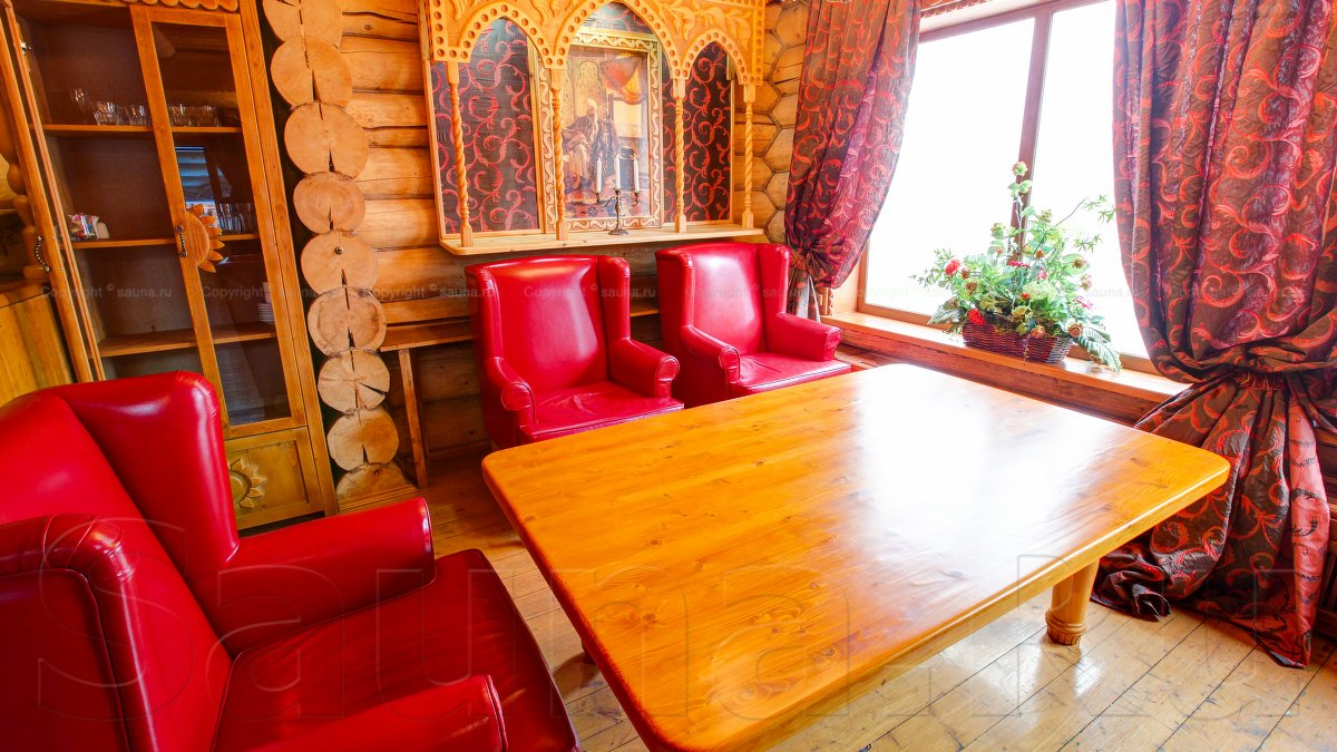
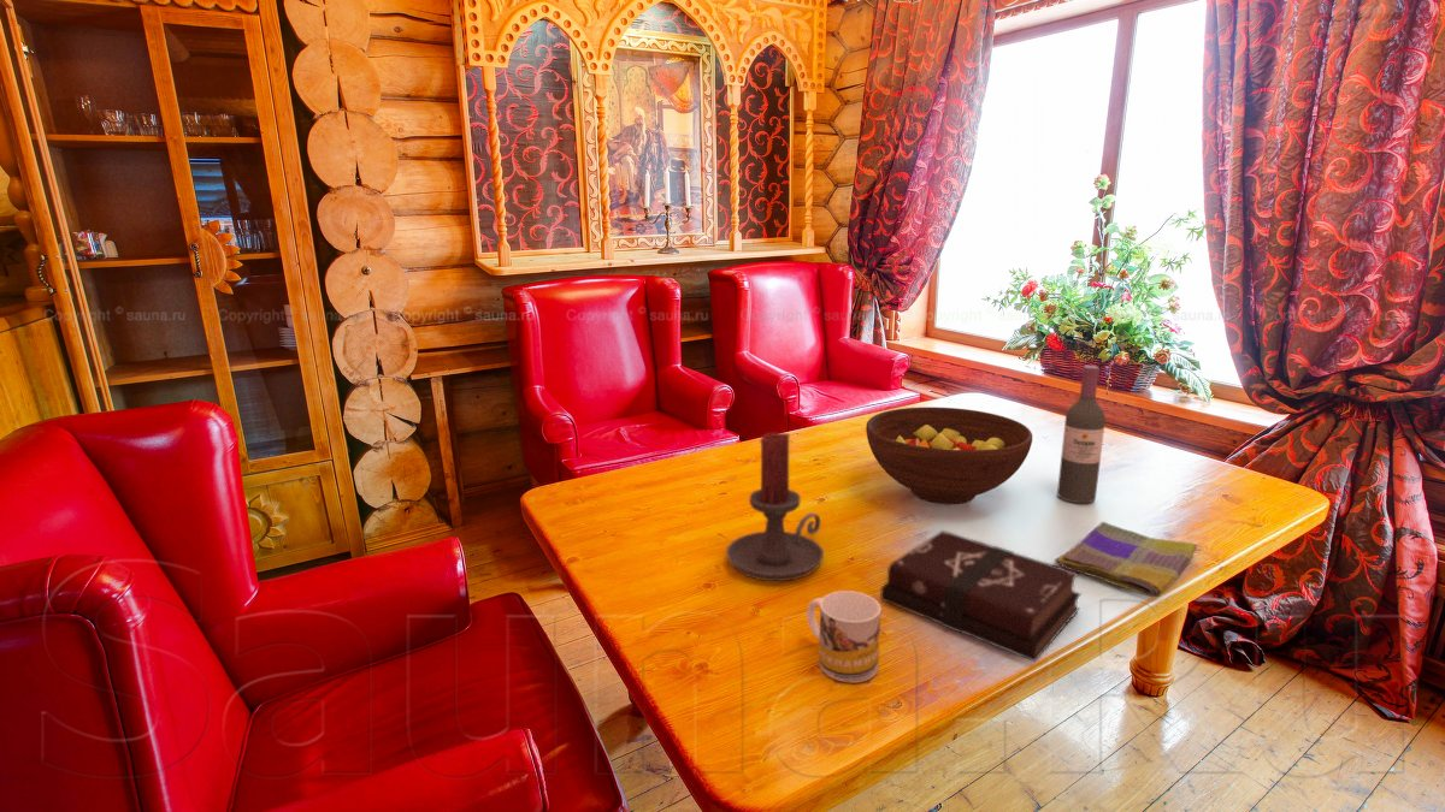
+ wine bottle [1056,364,1107,504]
+ dish towel [1054,521,1198,598]
+ candle holder [725,432,825,582]
+ fruit bowl [865,407,1033,505]
+ mug [806,589,881,683]
+ hardback book [879,529,1083,663]
